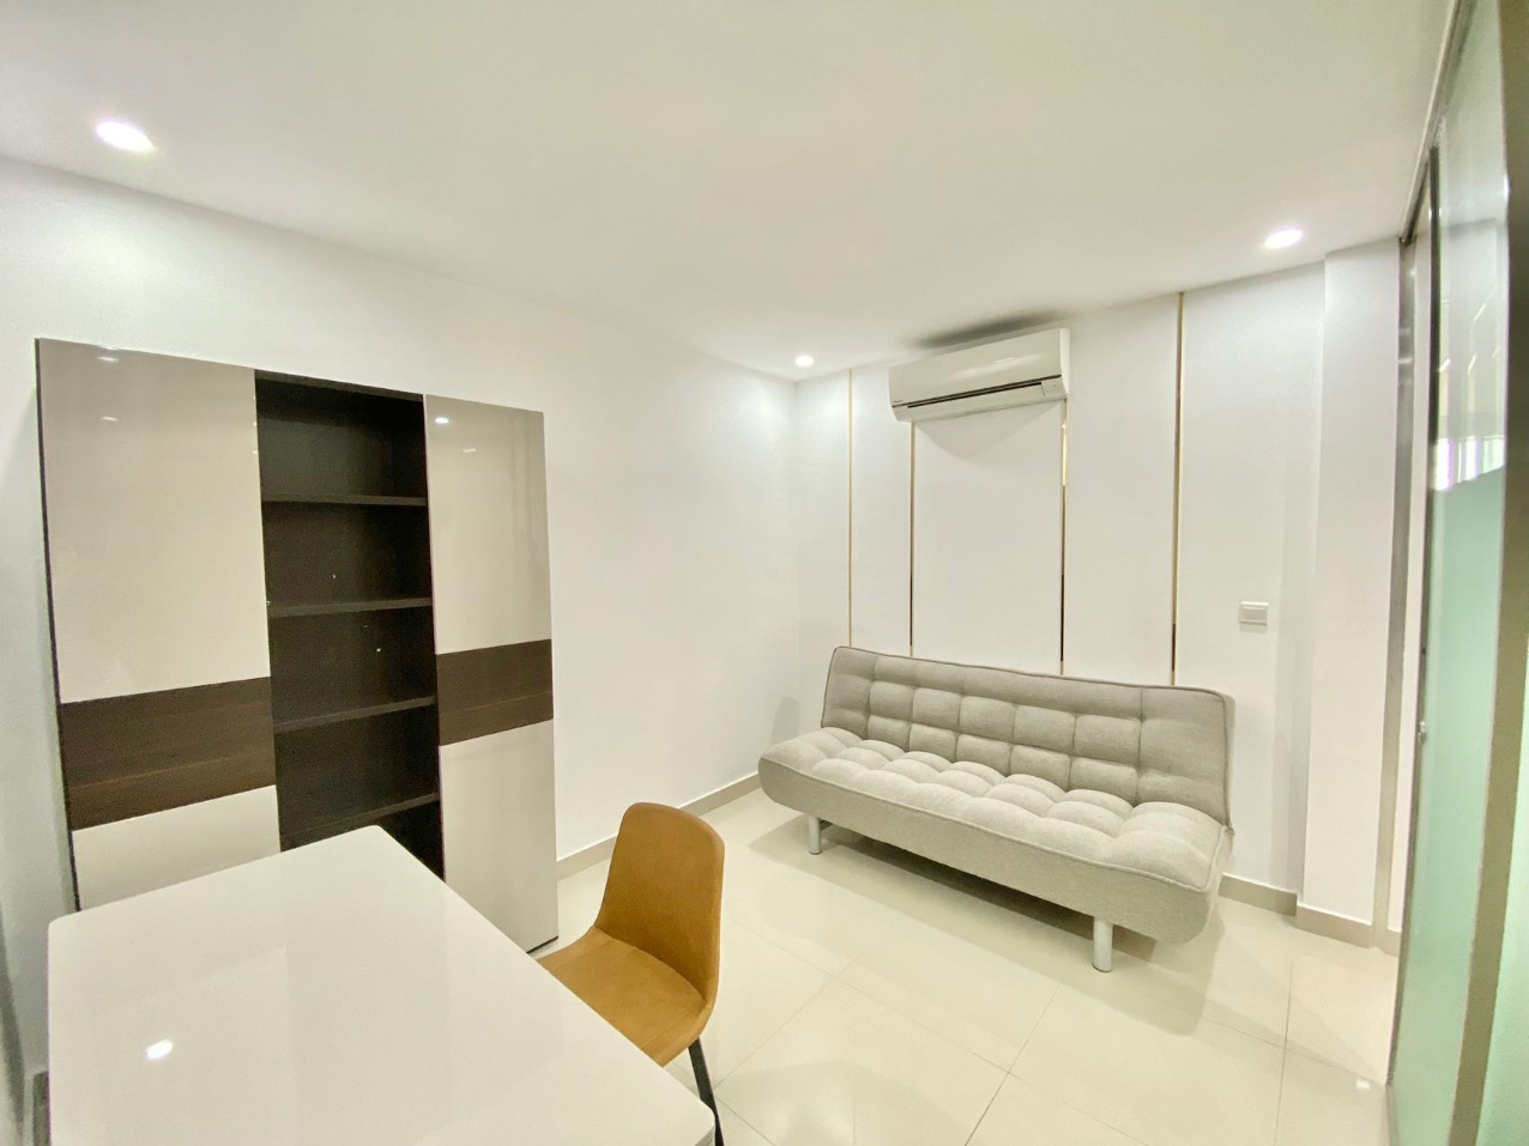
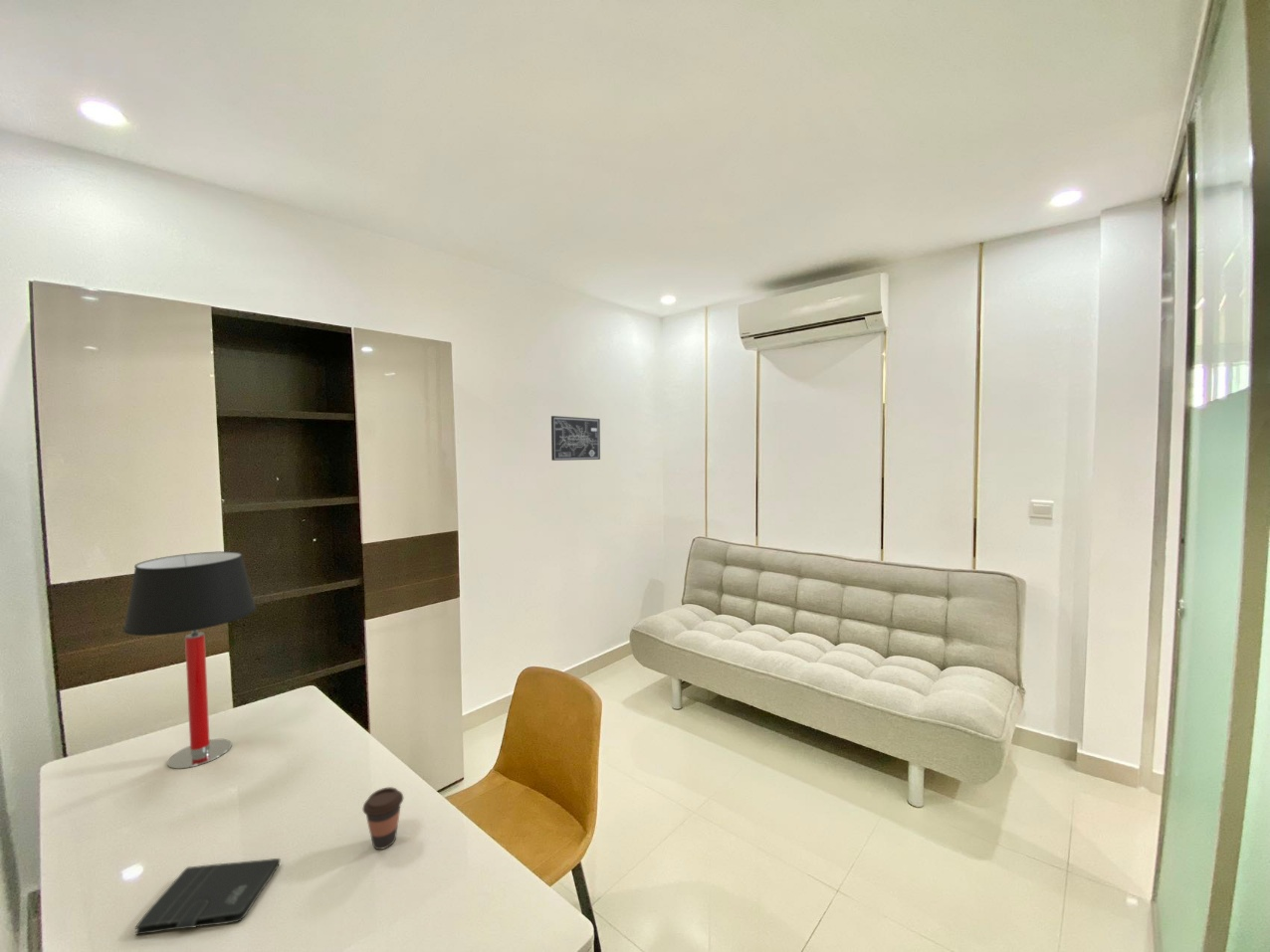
+ checkbook [134,857,282,936]
+ table lamp [122,550,258,770]
+ coffee cup [361,786,404,851]
+ wall art [550,415,601,462]
